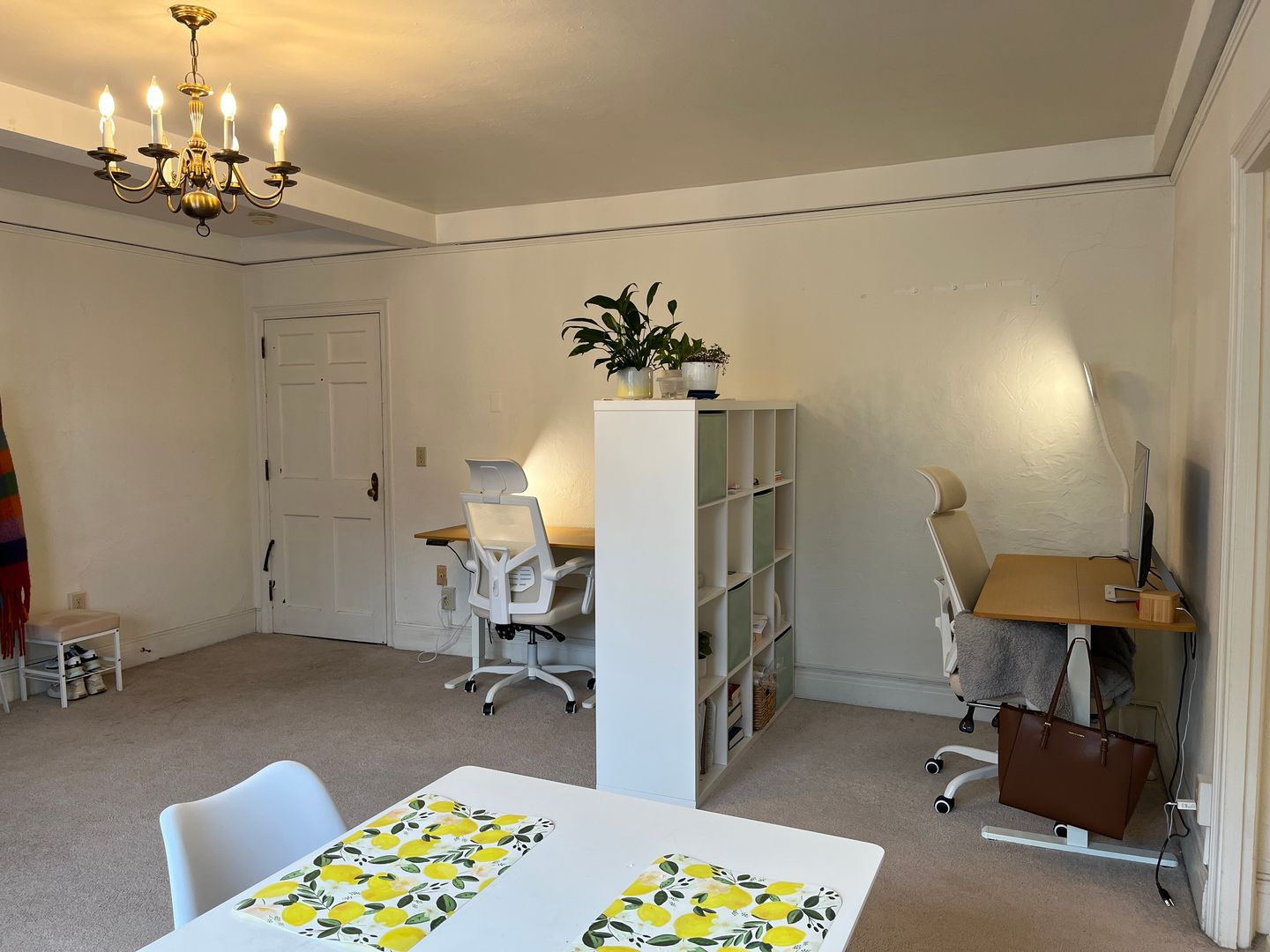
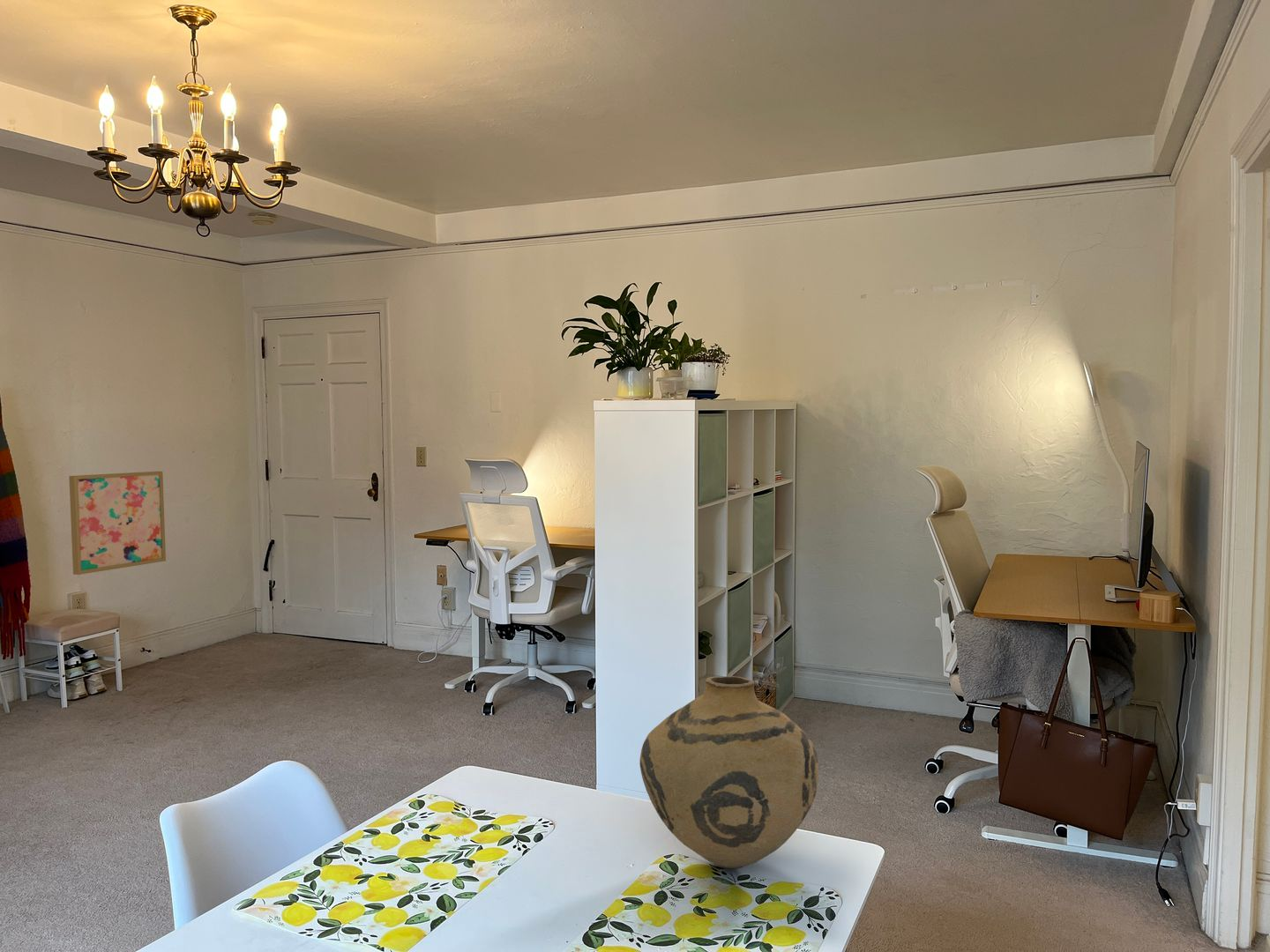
+ wall art [68,471,167,576]
+ vase [639,675,819,870]
